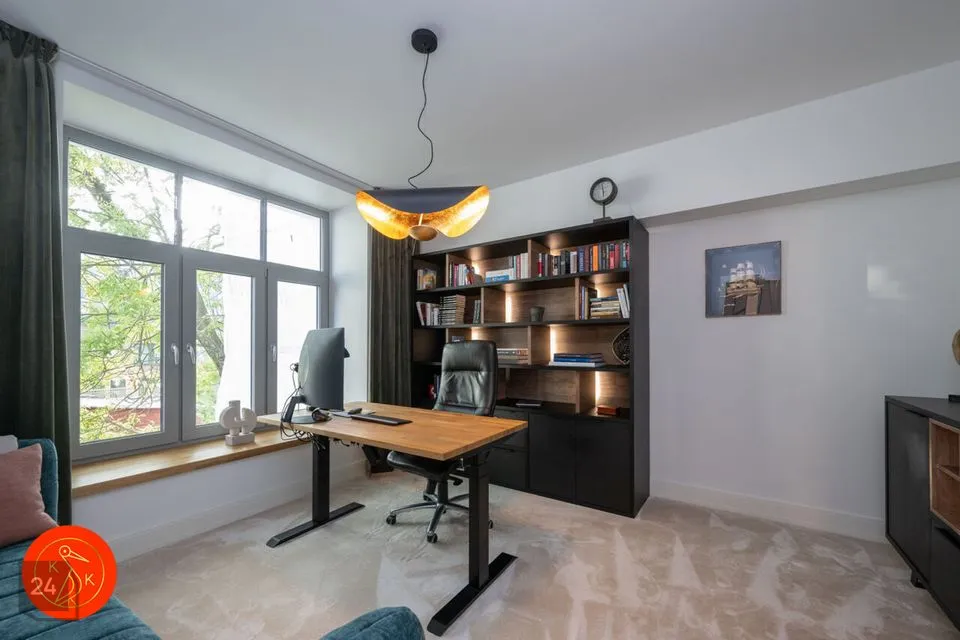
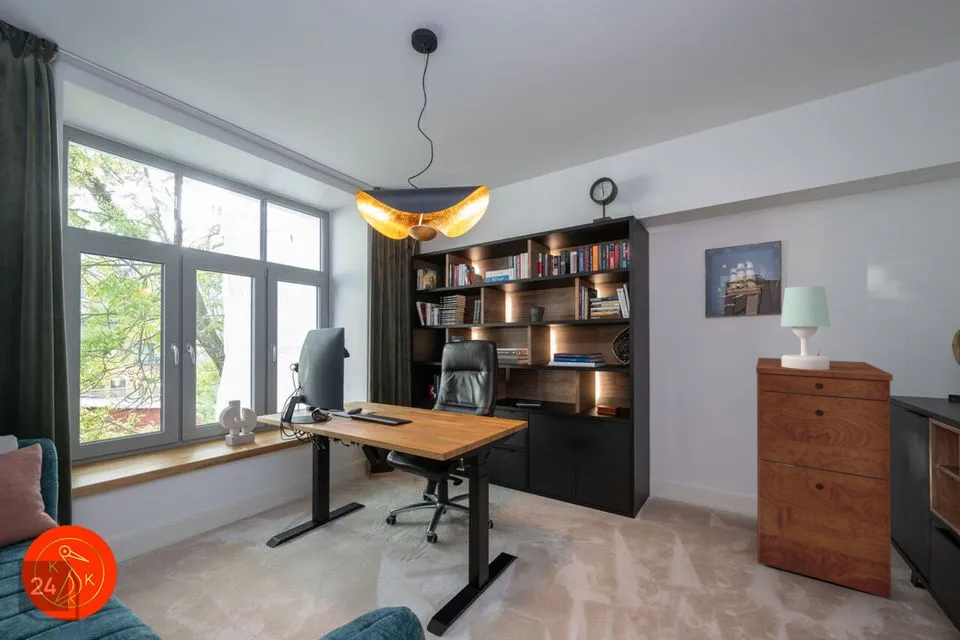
+ table lamp [780,285,831,370]
+ filing cabinet [755,357,894,599]
